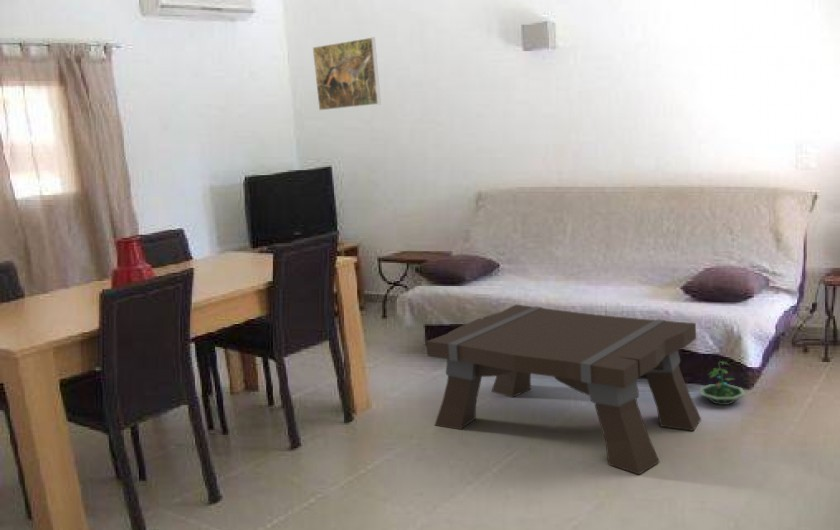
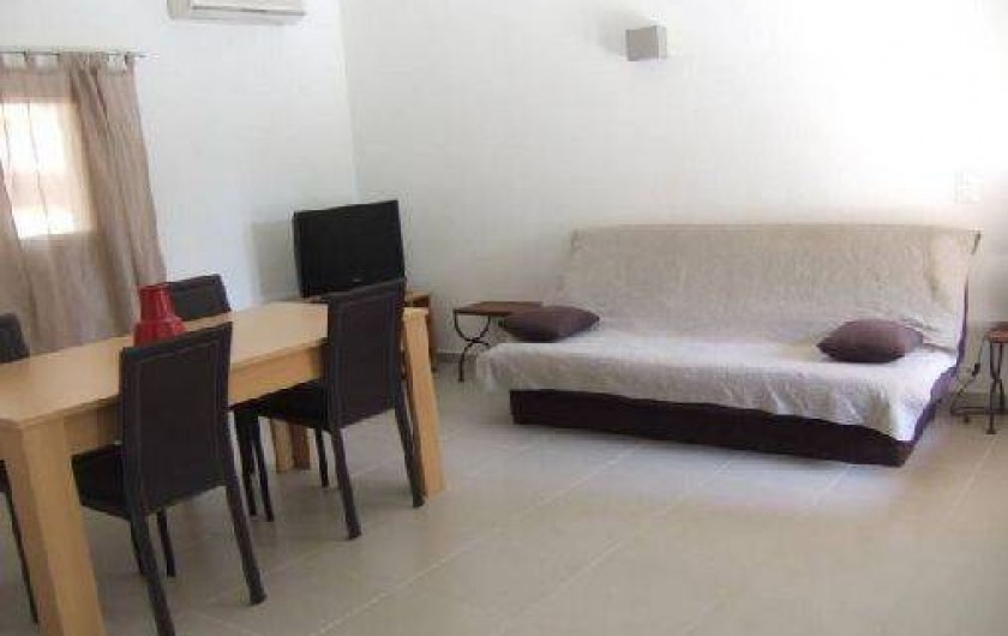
- coffee table [425,304,702,475]
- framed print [312,36,382,112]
- terrarium [698,360,746,406]
